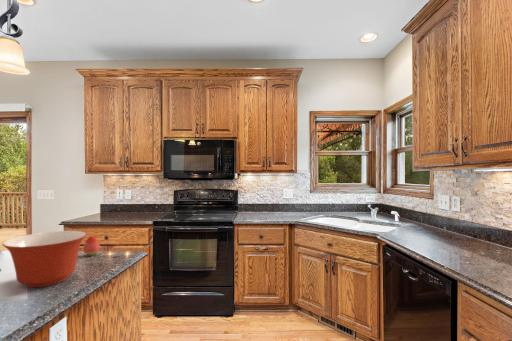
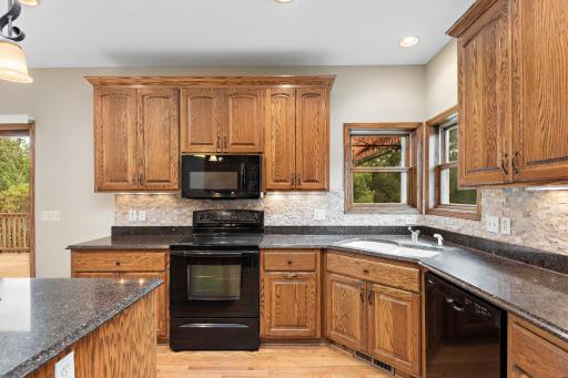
- fruit [82,235,101,257]
- mixing bowl [2,230,87,288]
